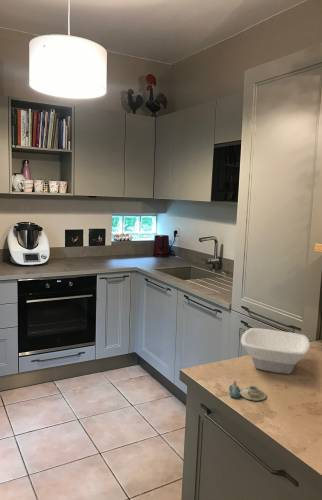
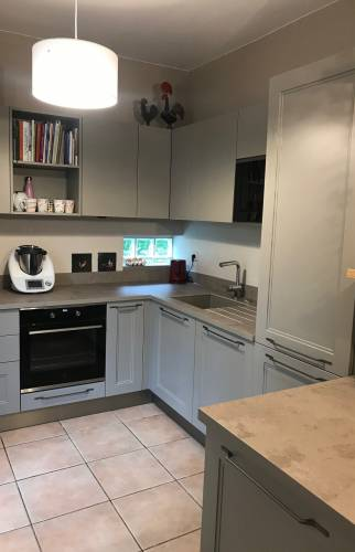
- bowl [240,327,311,375]
- salt and pepper shaker set [228,379,267,402]
